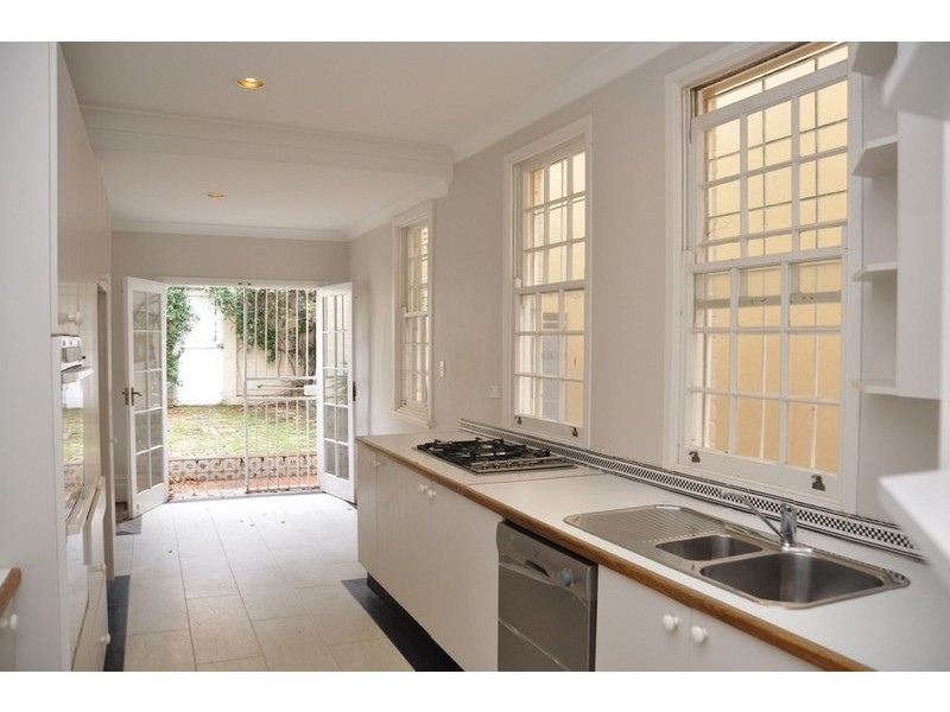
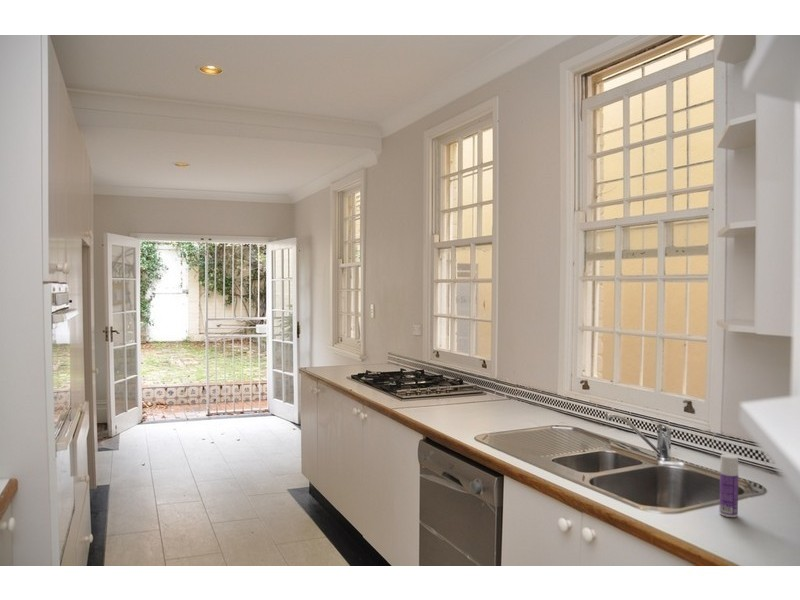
+ bottle [718,453,739,518]
